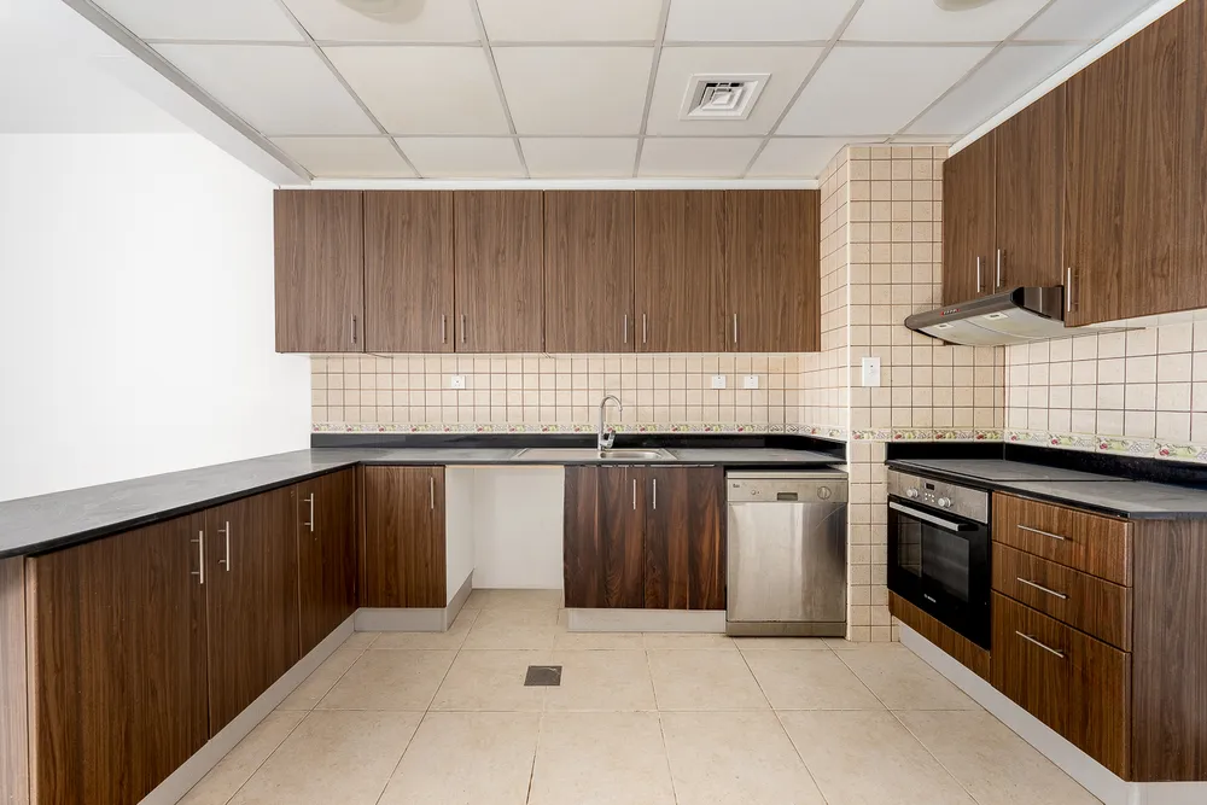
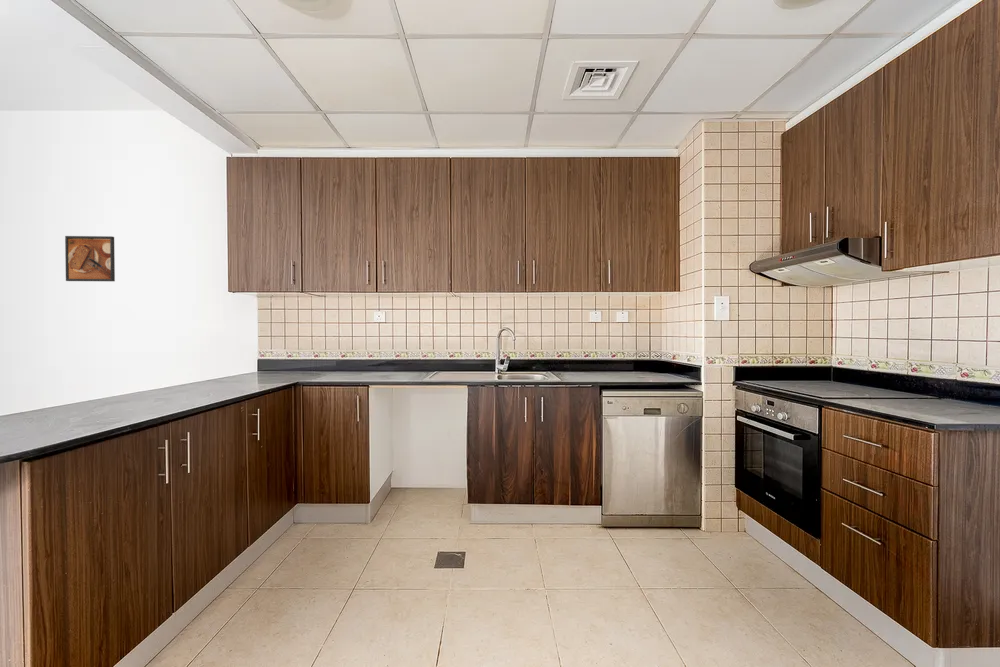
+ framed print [64,235,116,282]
